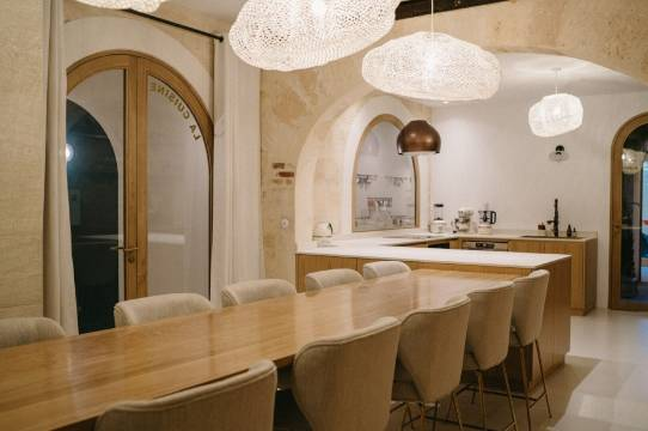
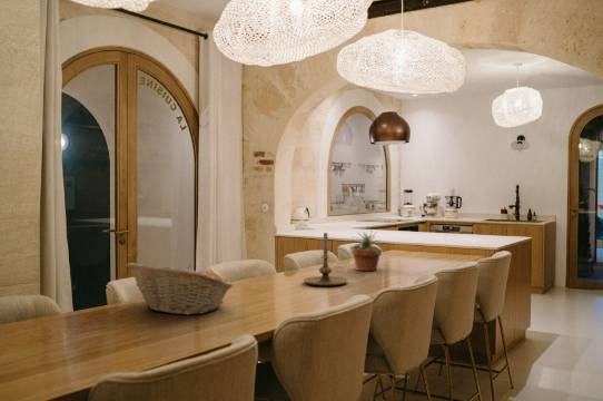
+ potted plant [348,228,387,272]
+ fruit basket [126,262,235,316]
+ candle holder [303,232,349,286]
